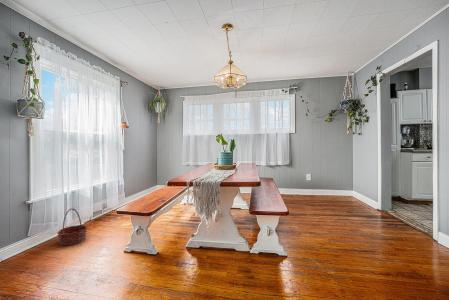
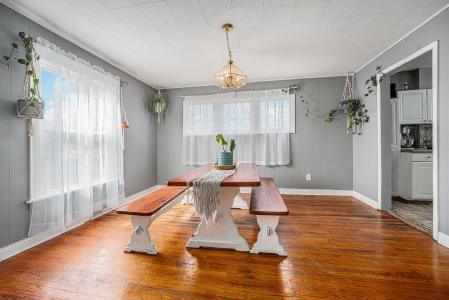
- basket [56,208,88,246]
